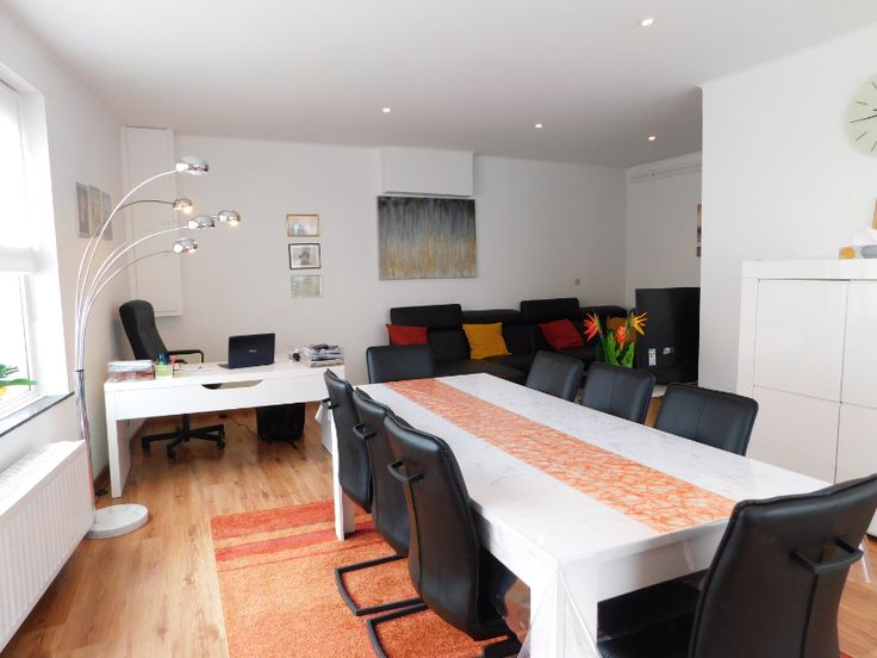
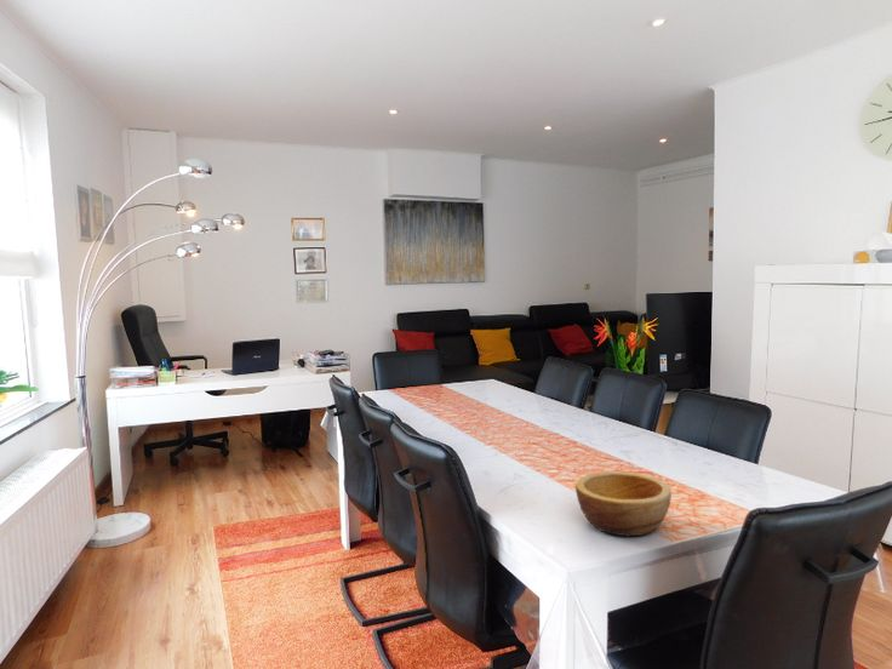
+ bowl [574,470,673,537]
